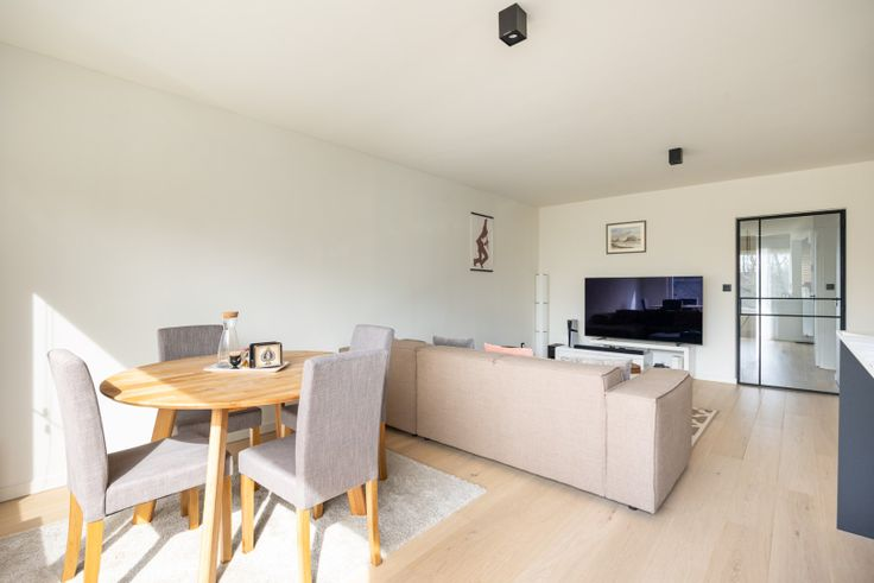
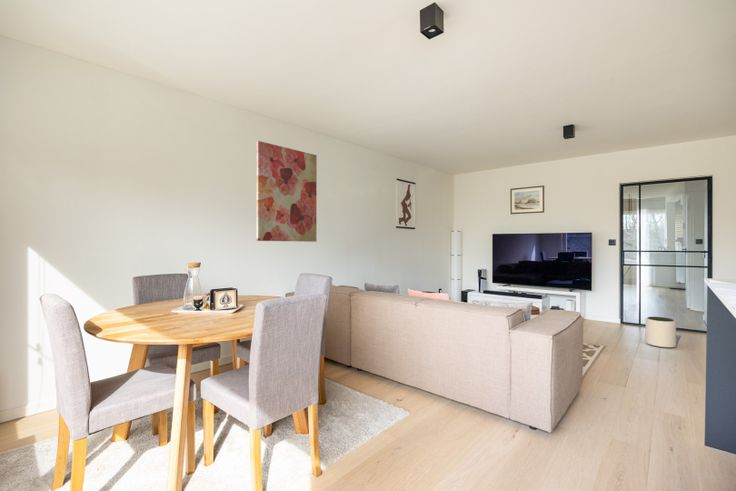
+ plant pot [644,316,677,349]
+ wall art [256,140,318,243]
